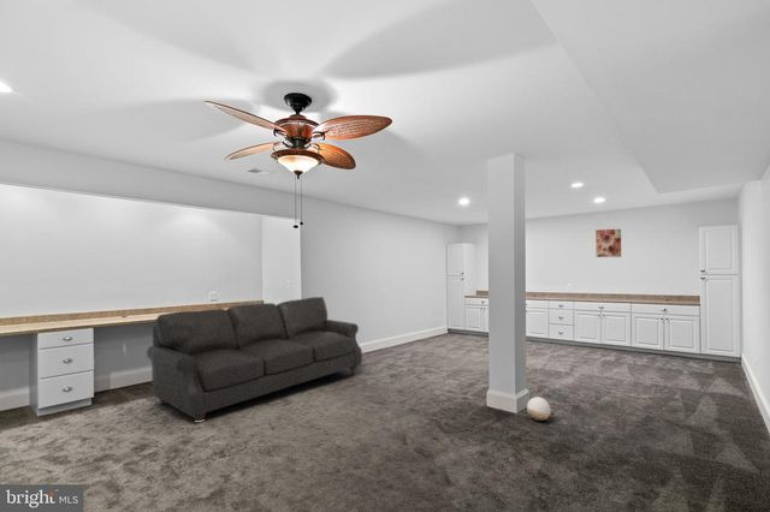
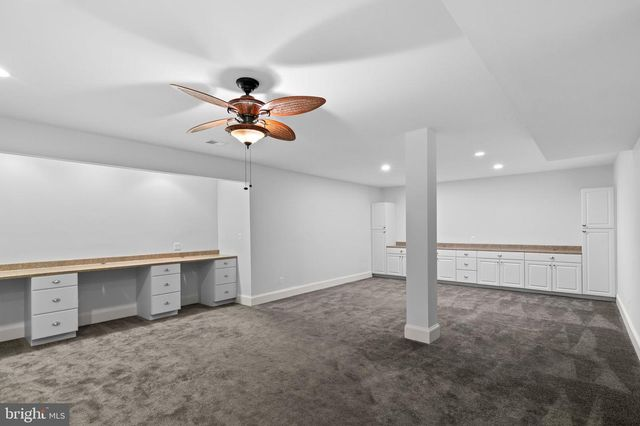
- wall art [594,228,622,258]
- ball [526,395,552,422]
- sofa [146,296,363,422]
